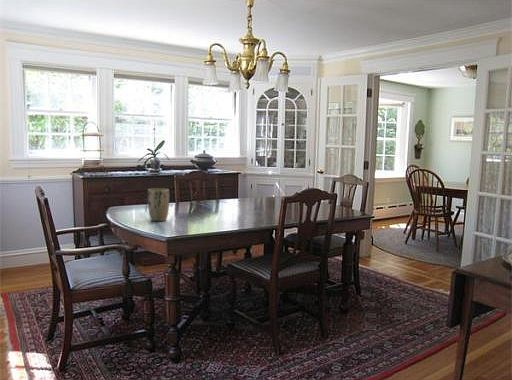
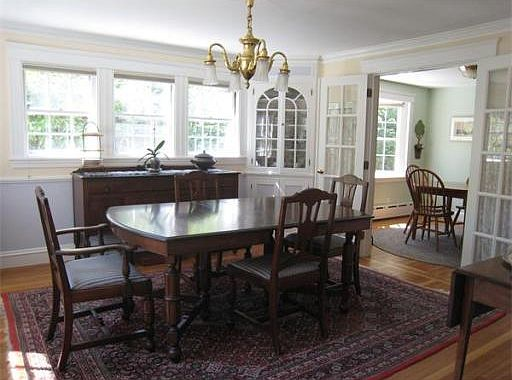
- plant pot [147,187,170,222]
